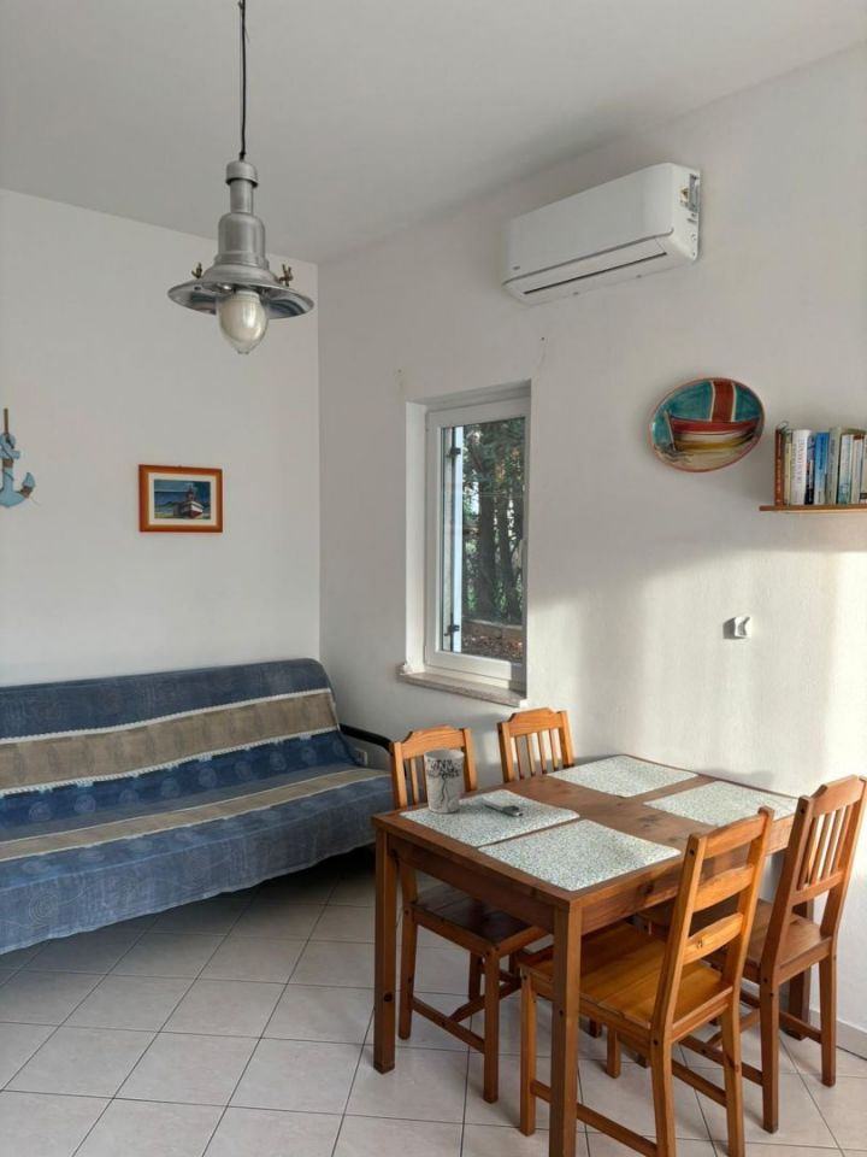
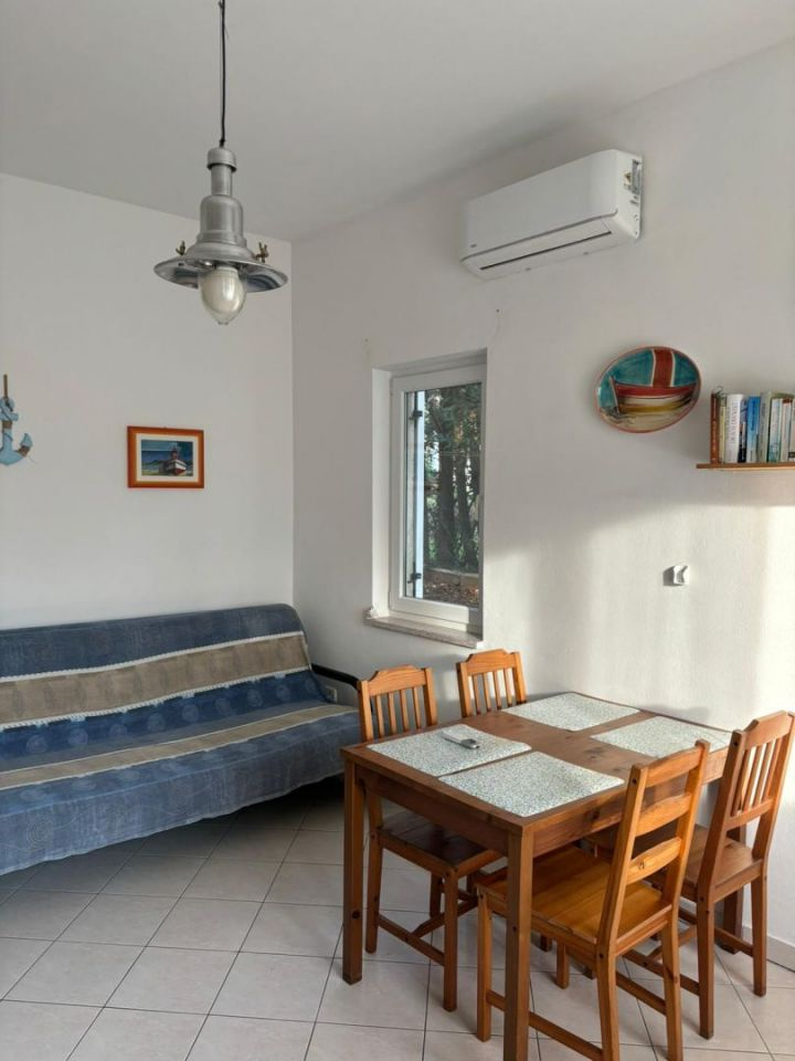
- cup [423,748,466,815]
